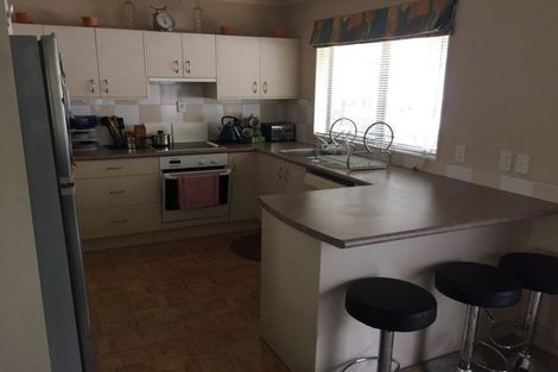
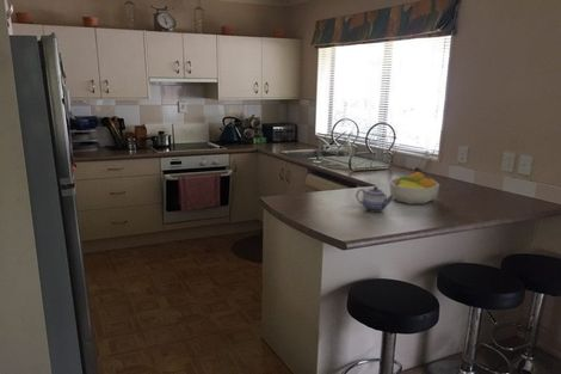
+ teapot [355,185,394,214]
+ fruit bowl [388,171,440,206]
